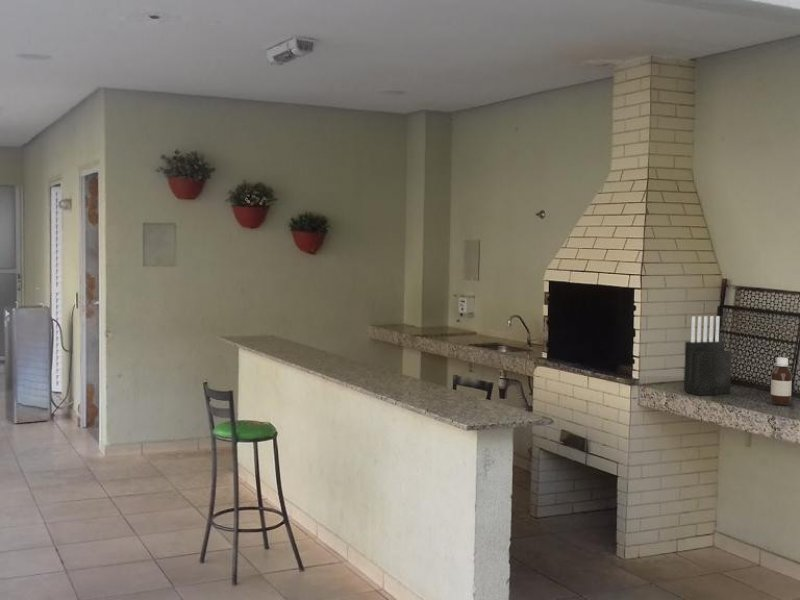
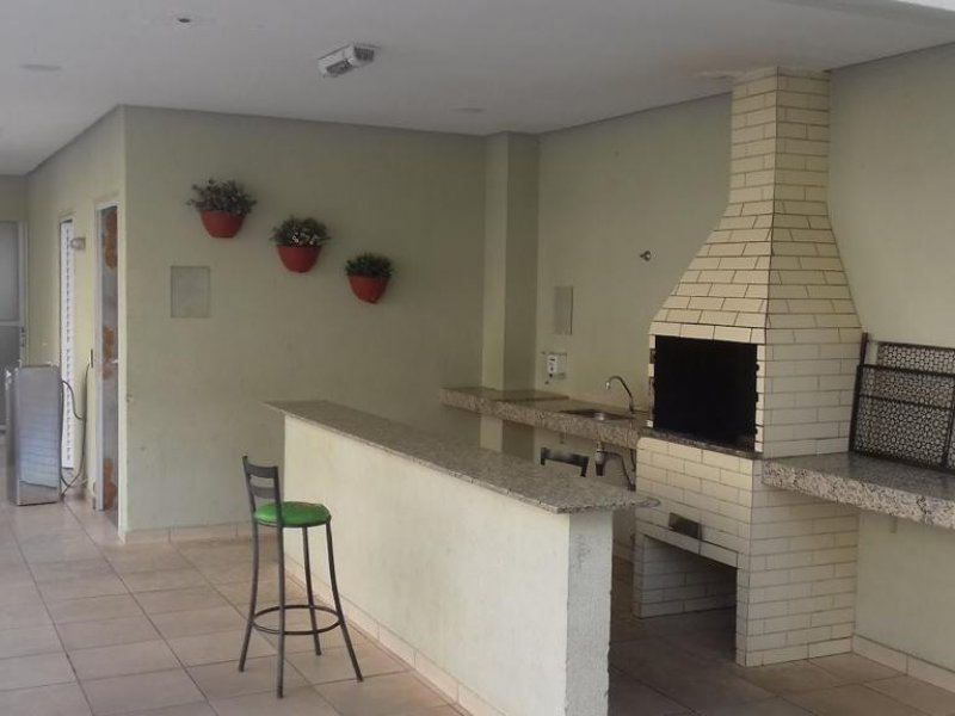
- knife block [683,315,733,396]
- bottle [770,356,793,406]
